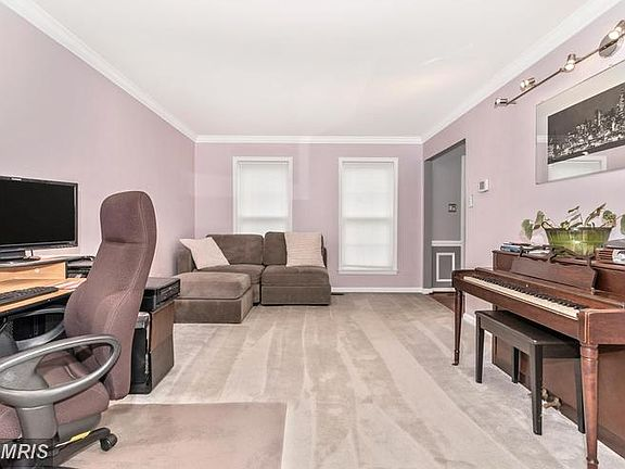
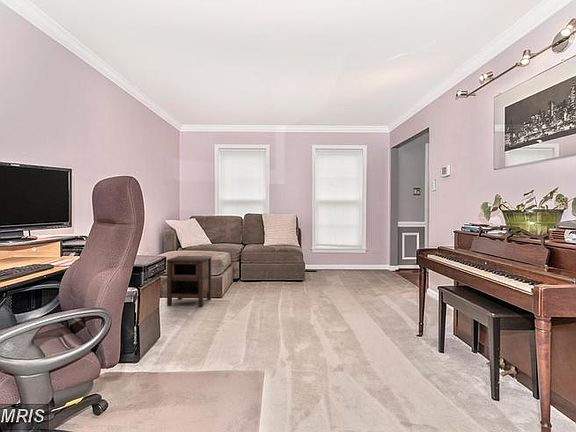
+ nightstand [166,255,213,308]
